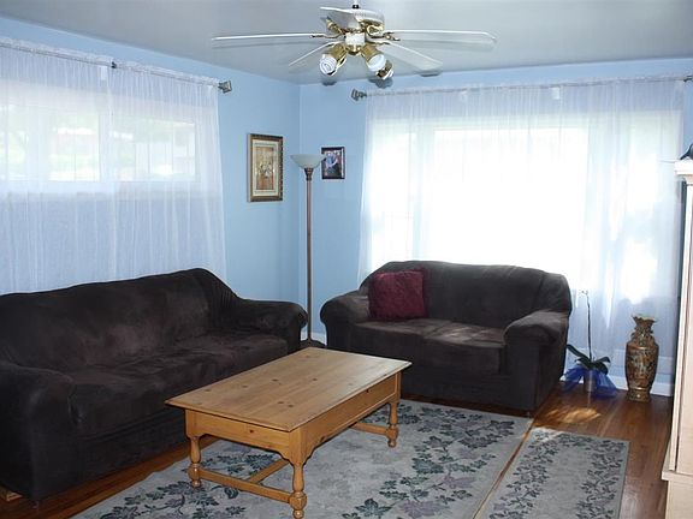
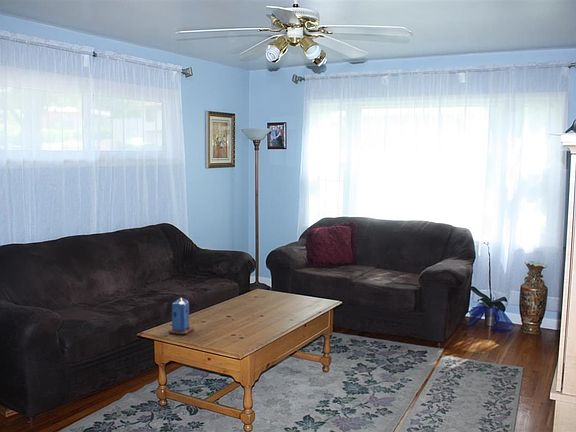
+ candle [167,297,195,335]
